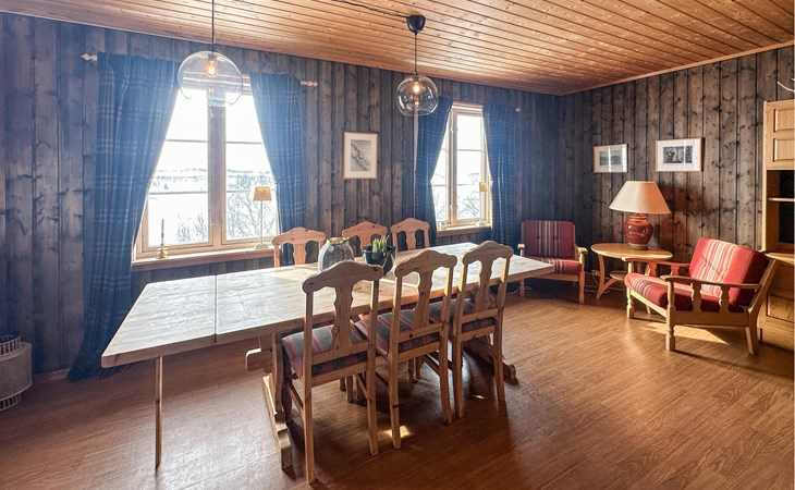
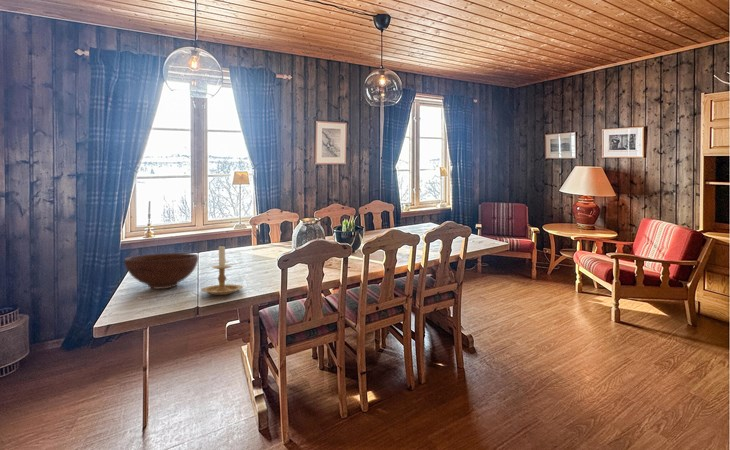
+ fruit bowl [123,252,199,290]
+ candle holder [200,244,244,296]
